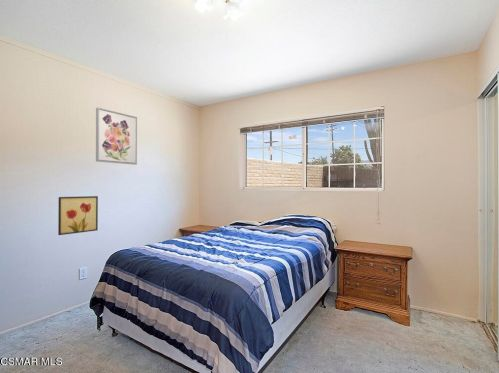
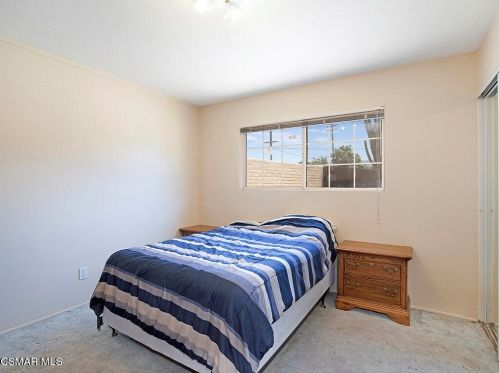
- wall art [57,195,99,236]
- wall art [95,107,138,166]
